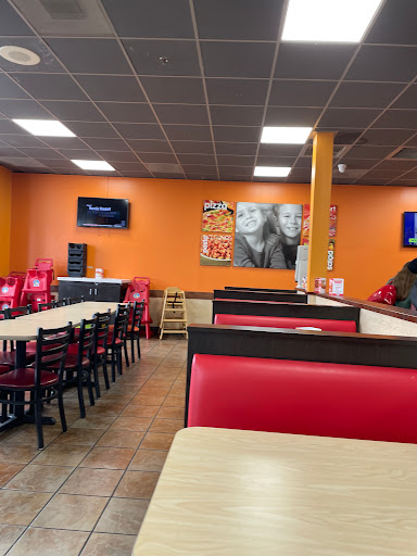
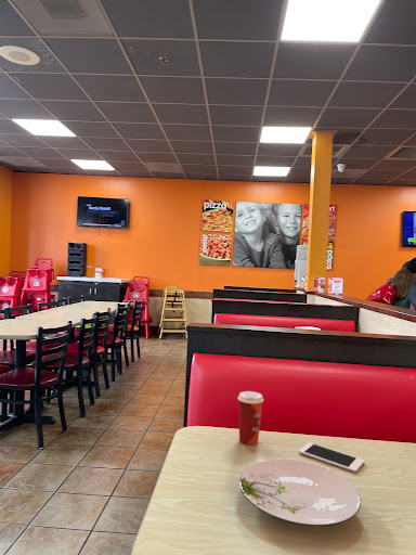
+ plate [238,457,362,527]
+ paper cup [237,390,264,446]
+ cell phone [298,441,365,474]
